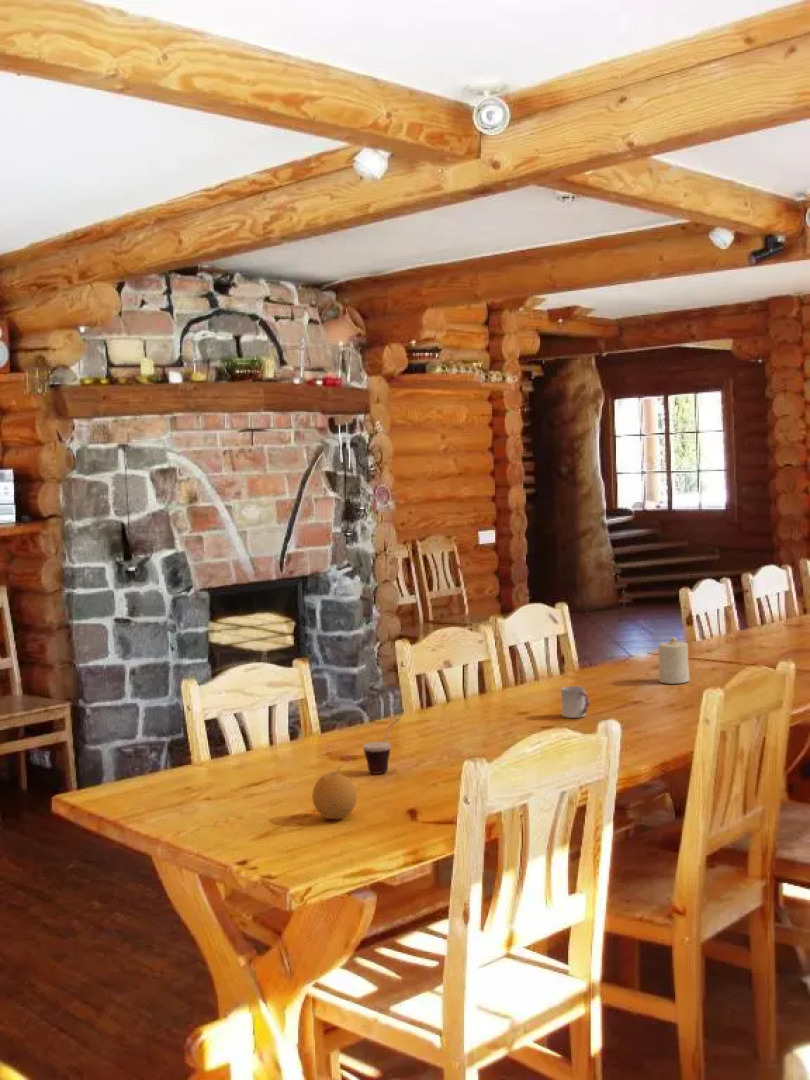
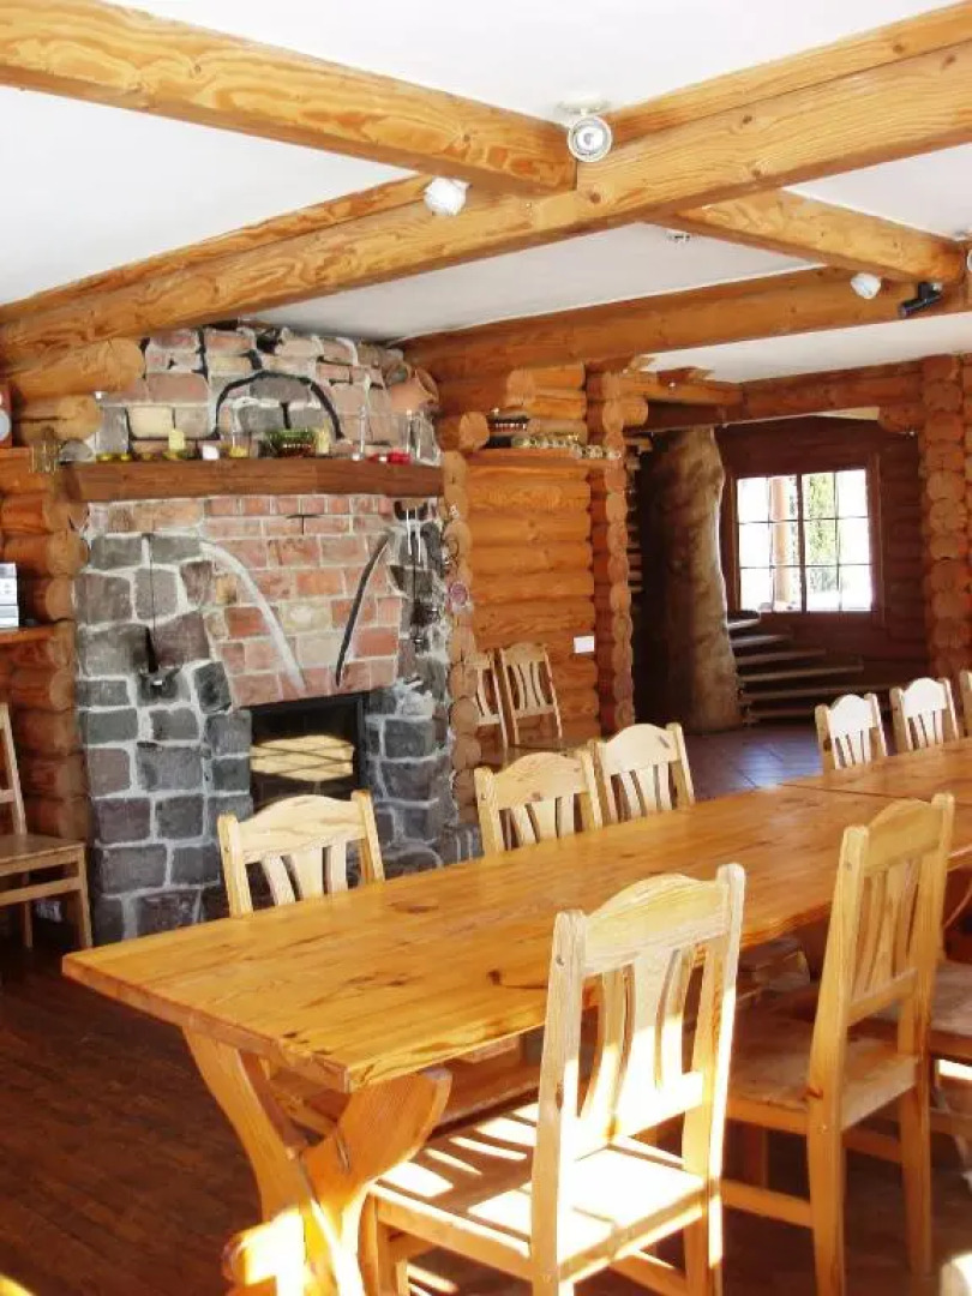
- fruit [311,772,358,820]
- candle [658,636,690,685]
- cup [560,685,591,719]
- cup [362,717,400,775]
